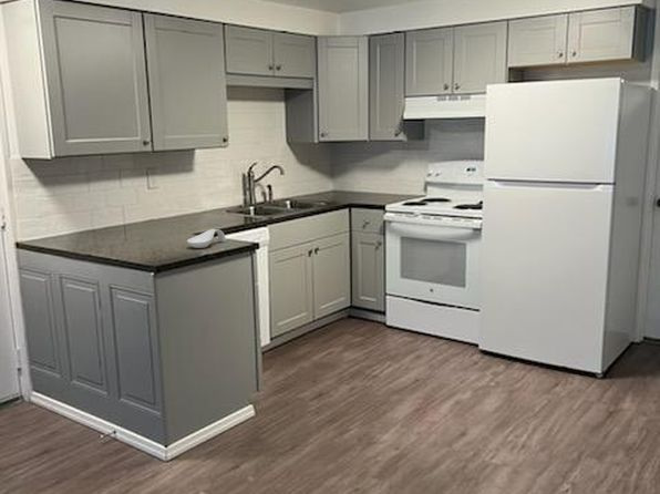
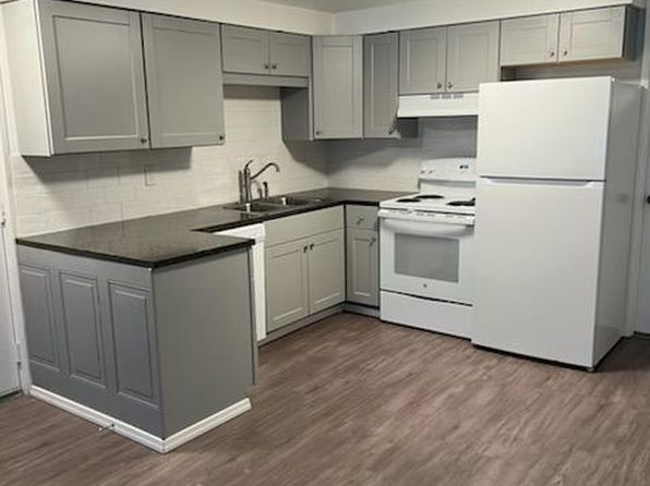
- spoon rest [186,228,227,249]
